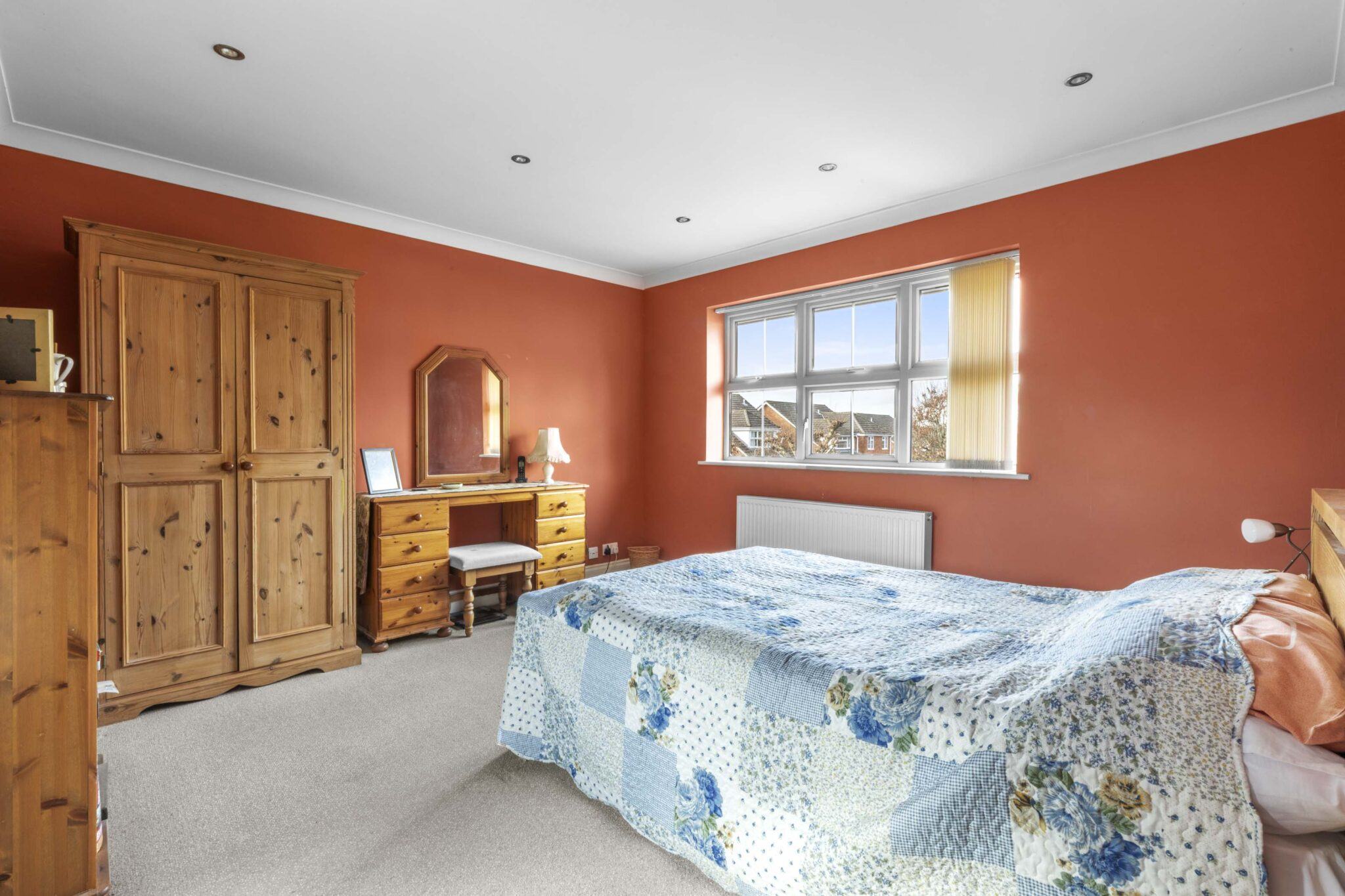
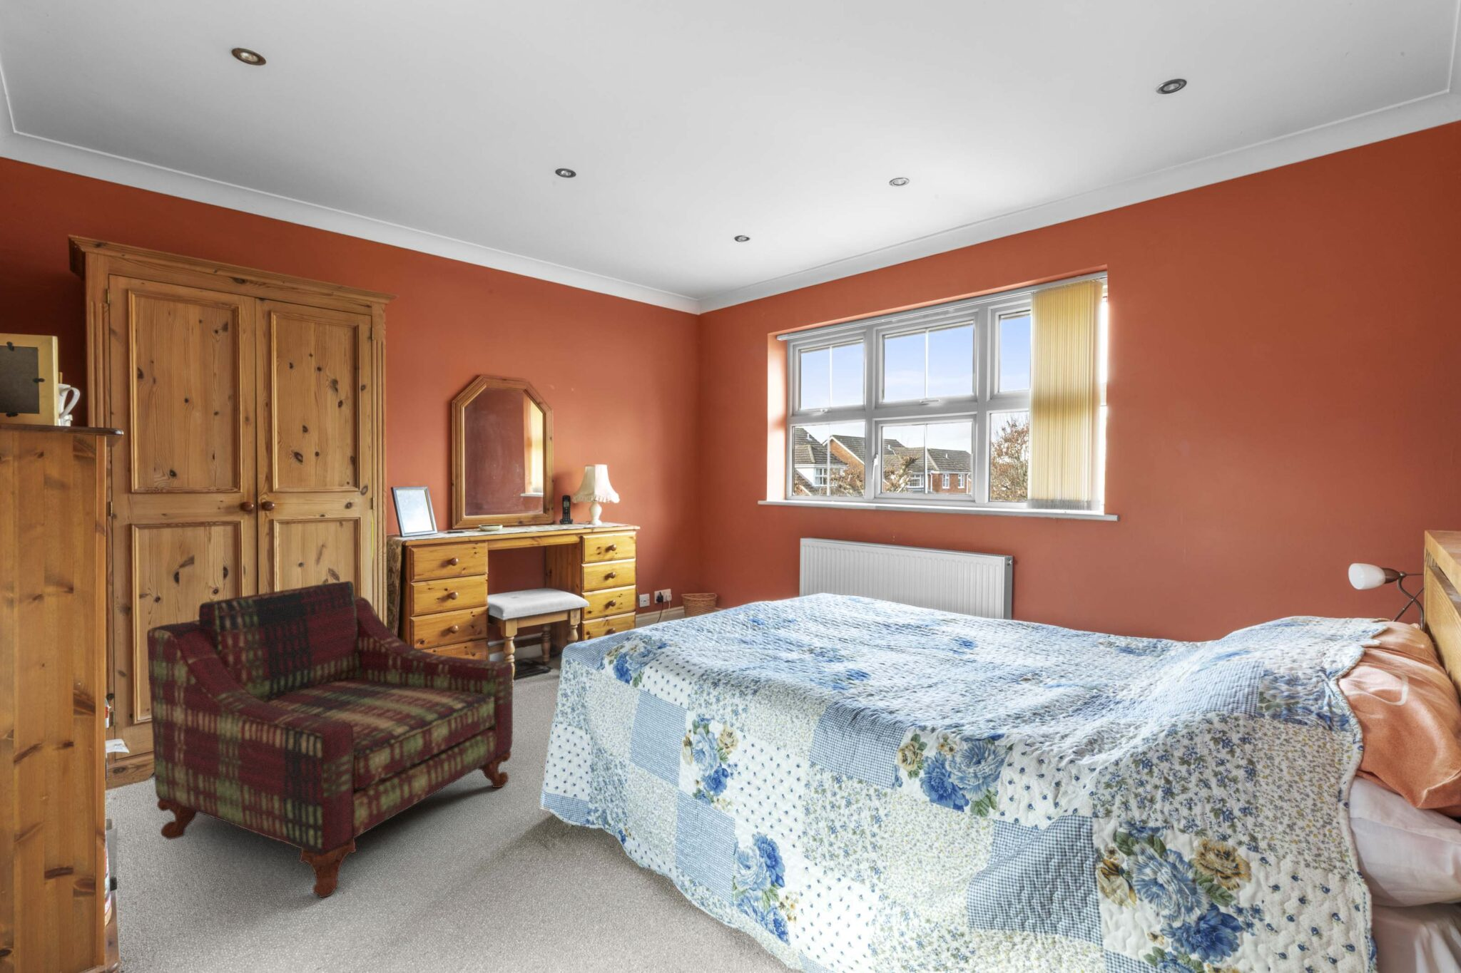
+ armchair [147,580,514,898]
